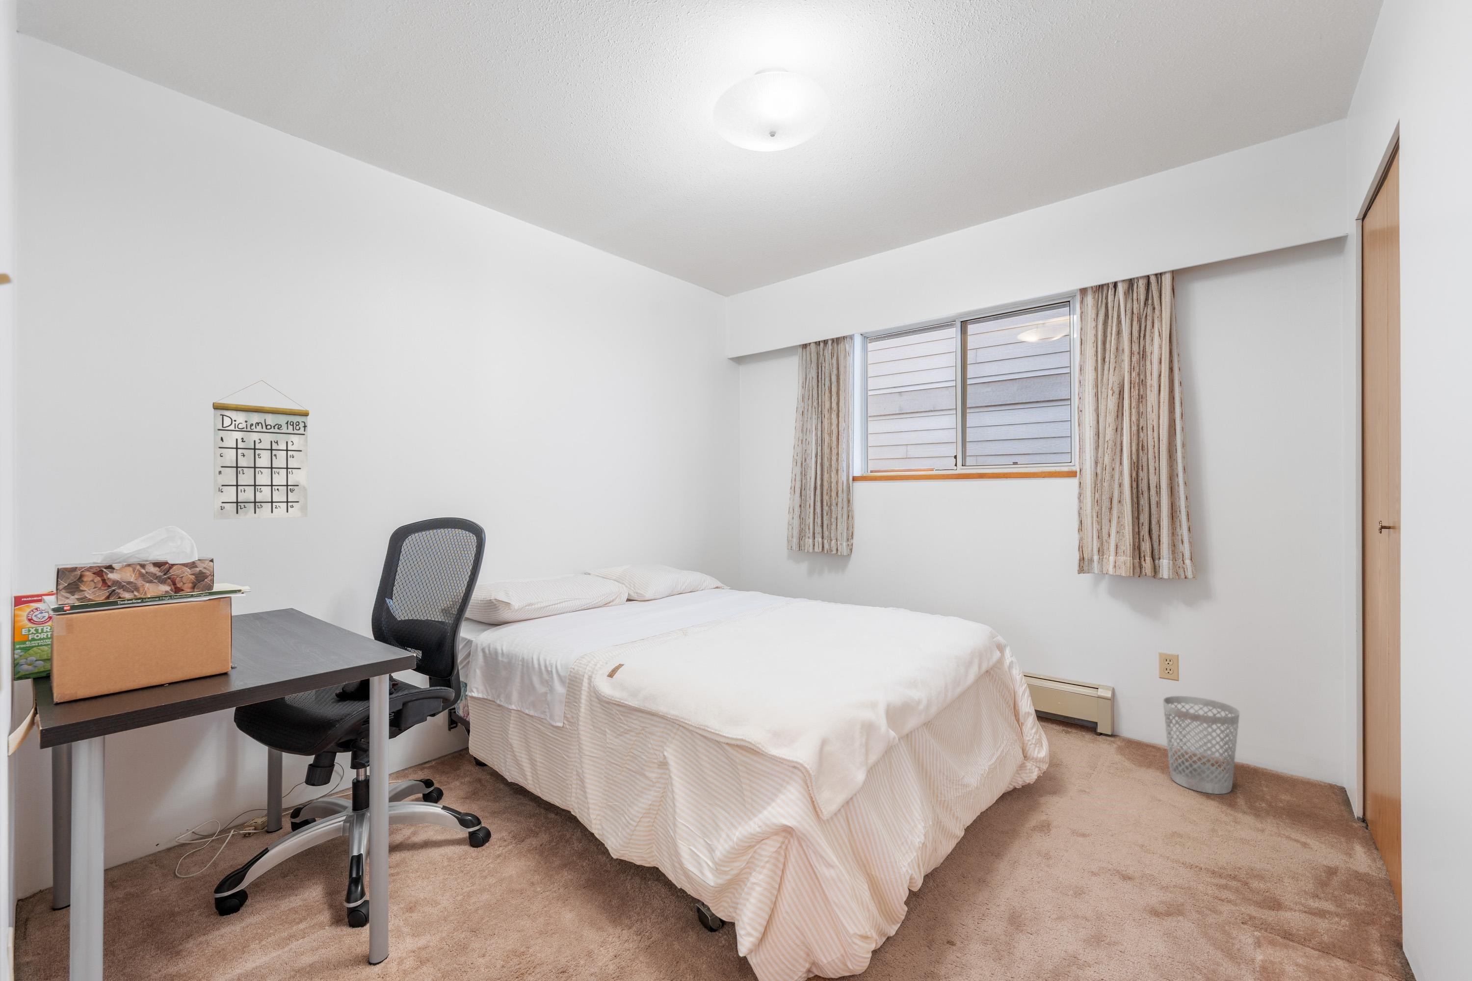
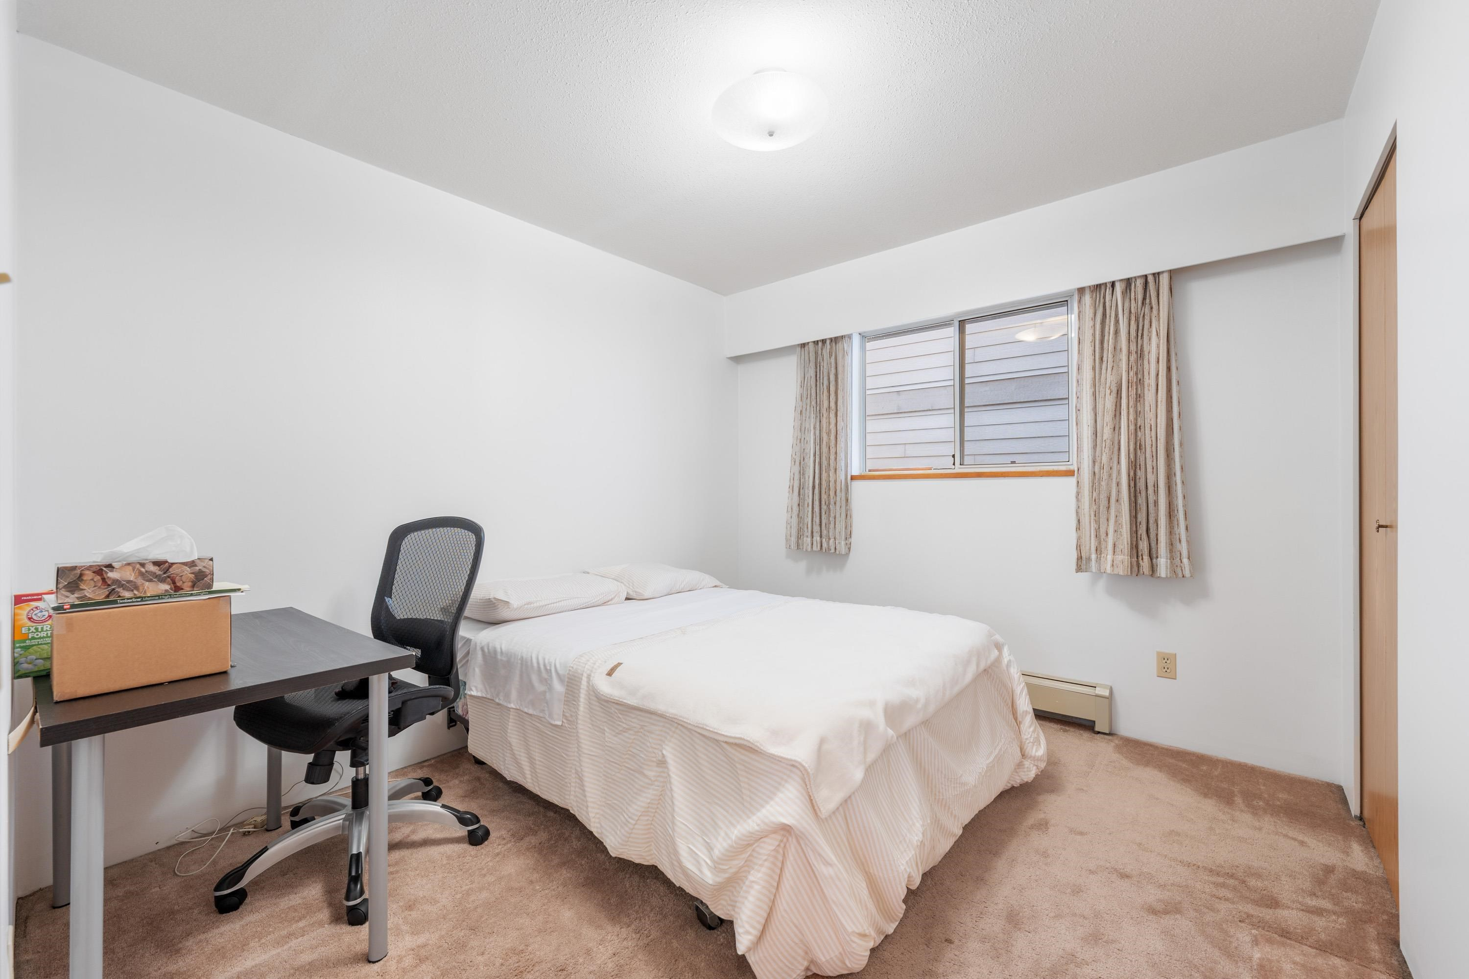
- calendar [212,380,310,520]
- wastebasket [1162,695,1240,795]
